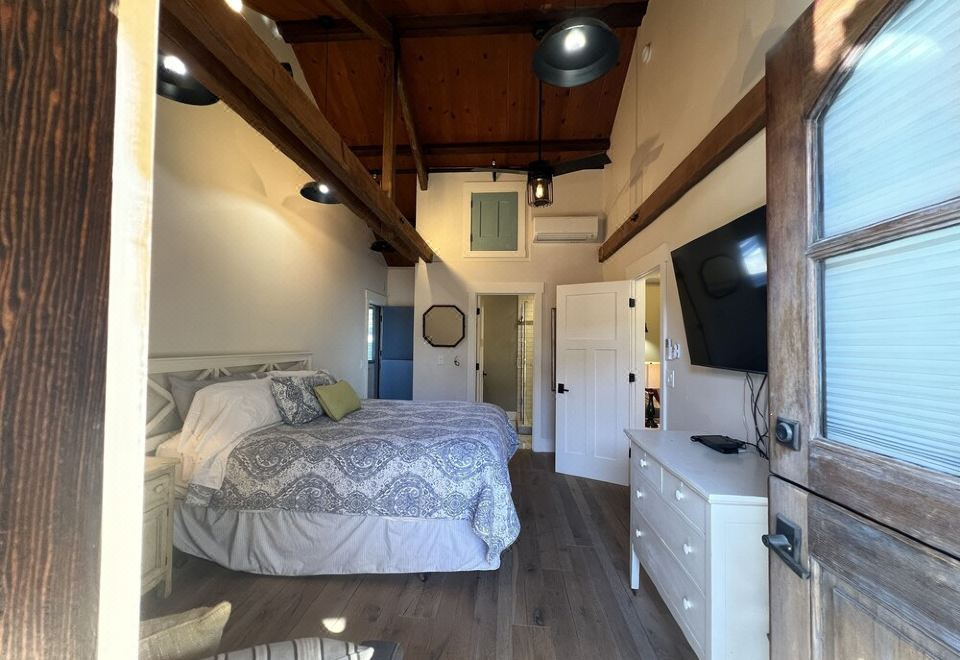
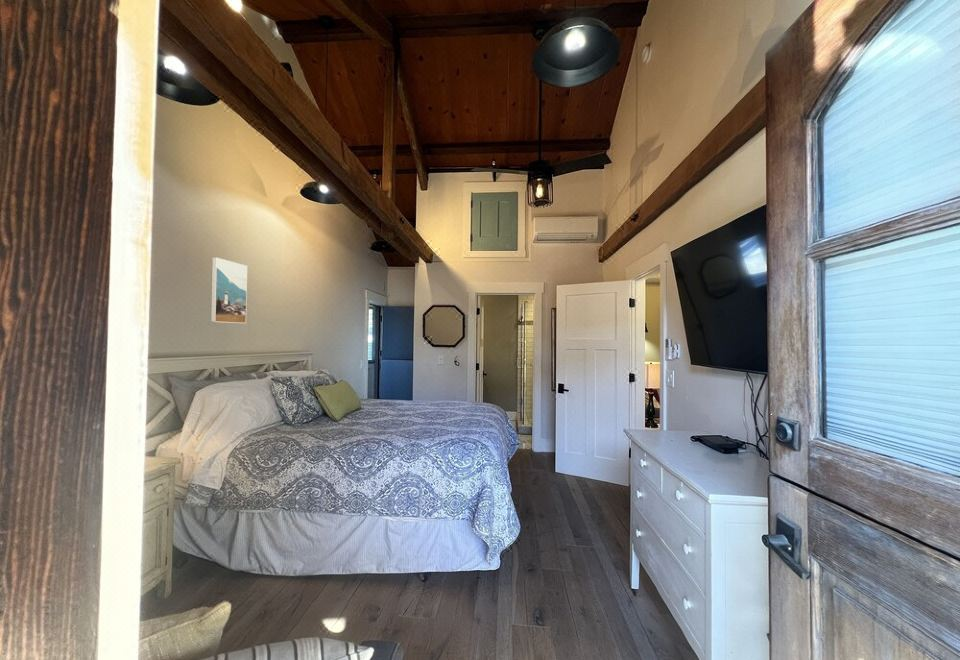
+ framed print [210,256,248,324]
